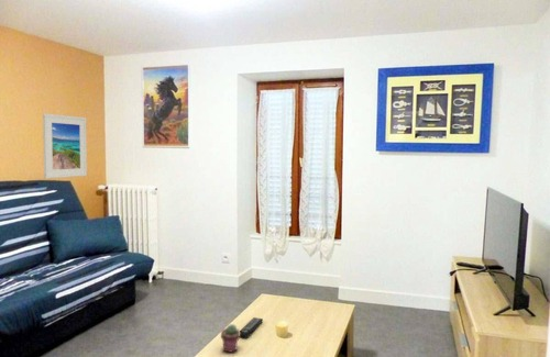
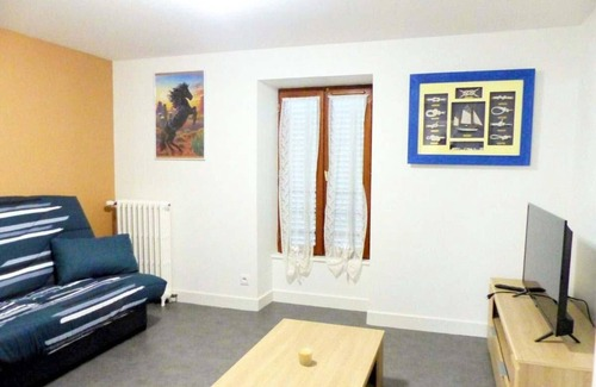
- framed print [42,112,88,179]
- potted succulent [220,323,241,354]
- remote control [239,316,264,338]
